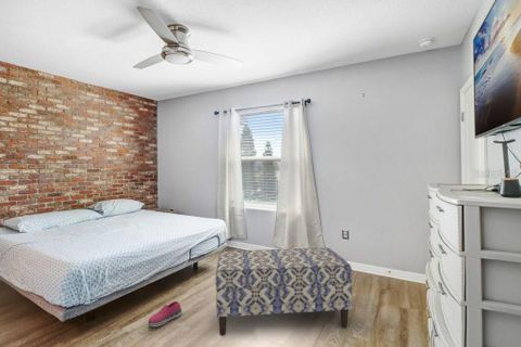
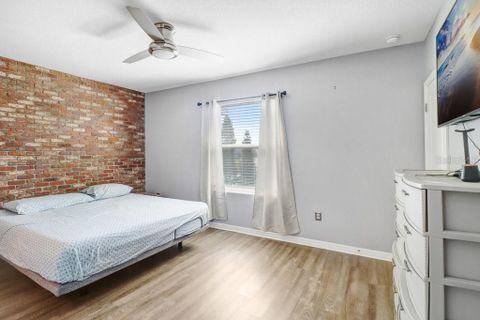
- shoe [148,300,183,329]
- bench [215,247,353,336]
